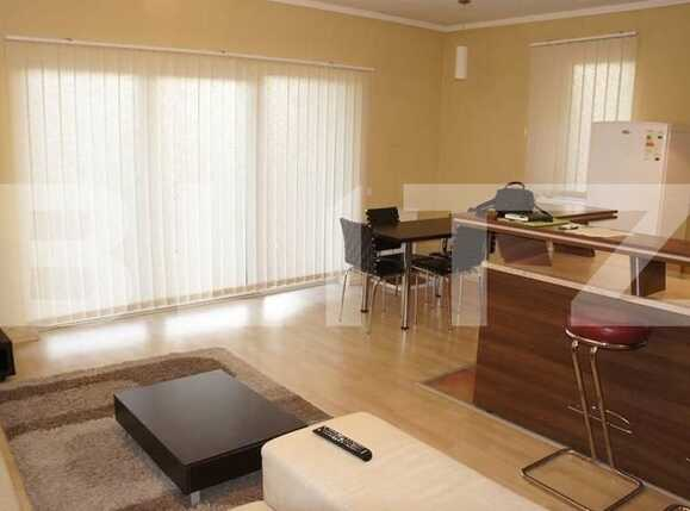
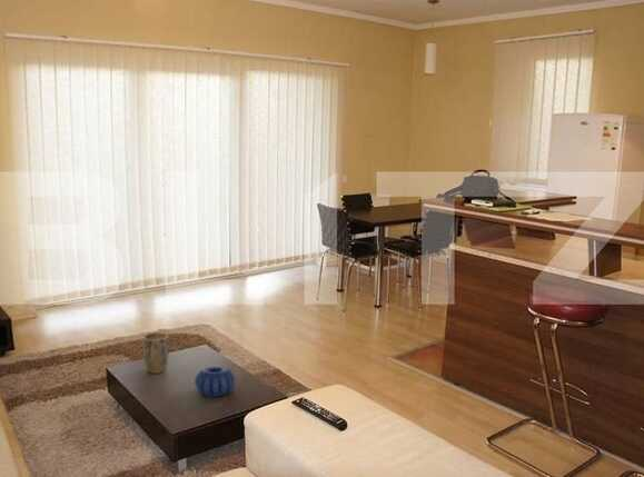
+ plant pot [141,331,170,375]
+ decorative bowl [194,366,236,398]
